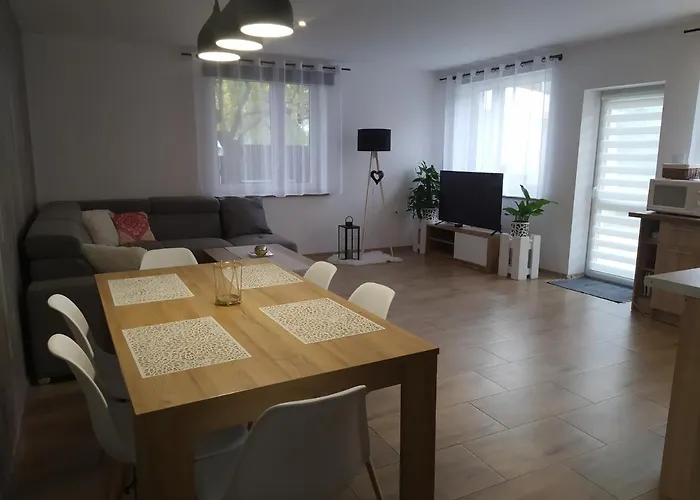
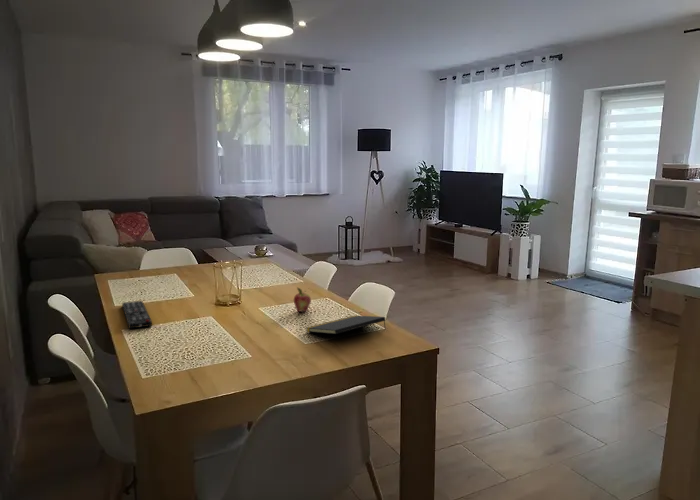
+ fruit [293,286,312,313]
+ remote control [121,300,153,330]
+ notepad [305,315,387,335]
